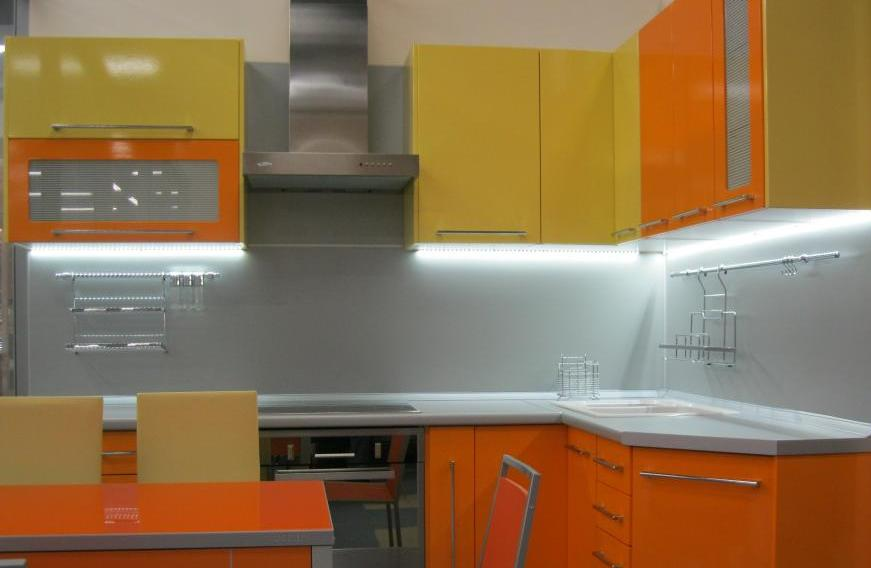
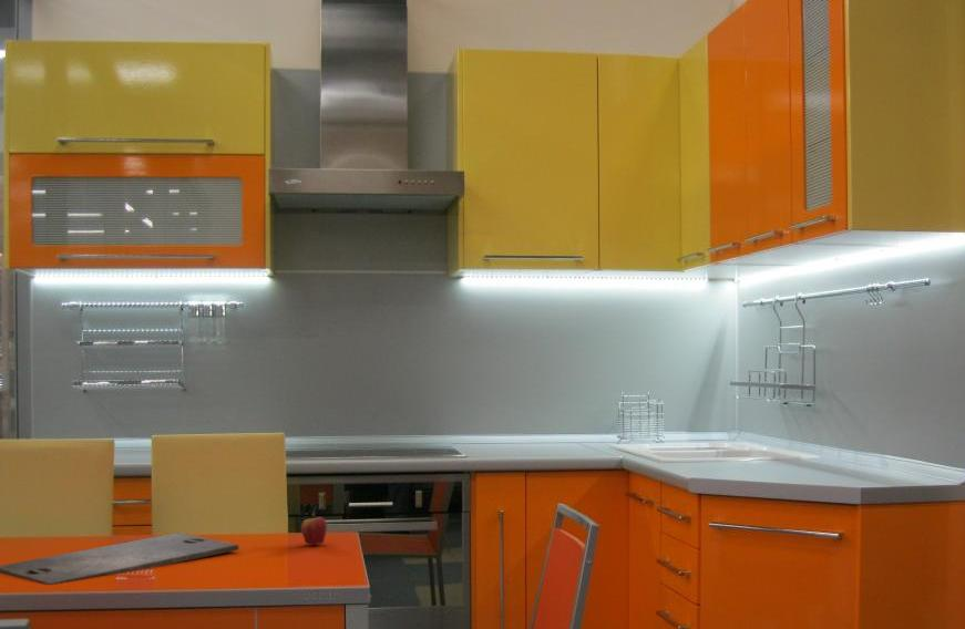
+ fruit [300,506,328,546]
+ cutting board [0,532,239,586]
